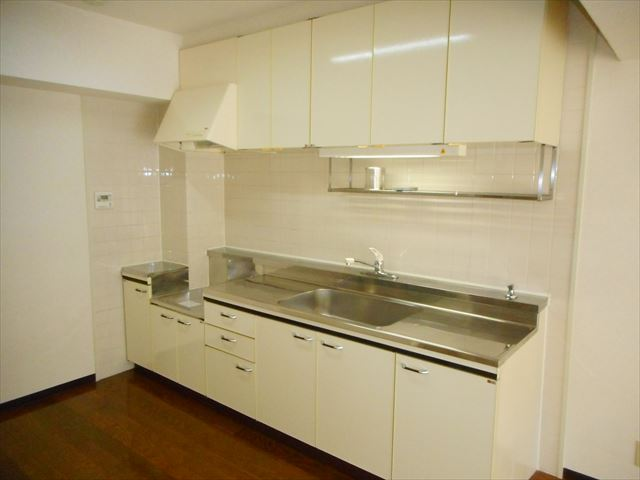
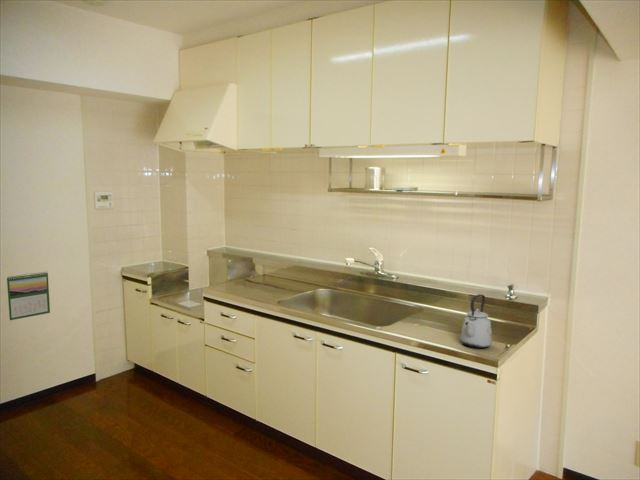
+ calendar [6,271,51,321]
+ kettle [459,293,493,349]
